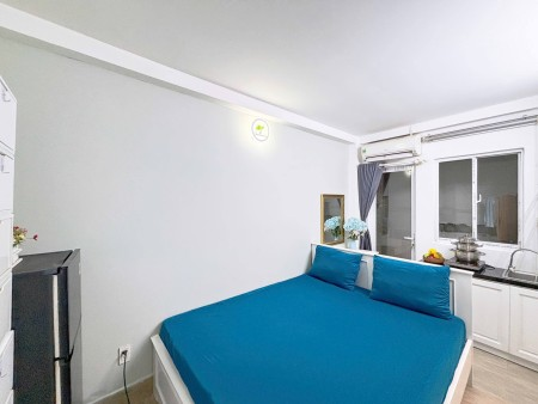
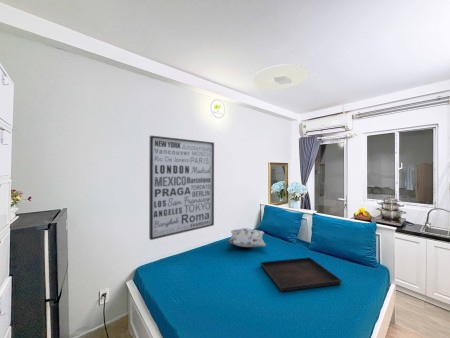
+ wall art [148,135,215,241]
+ decorative pillow [225,227,267,248]
+ serving tray [259,256,343,293]
+ ceiling light [251,63,310,91]
